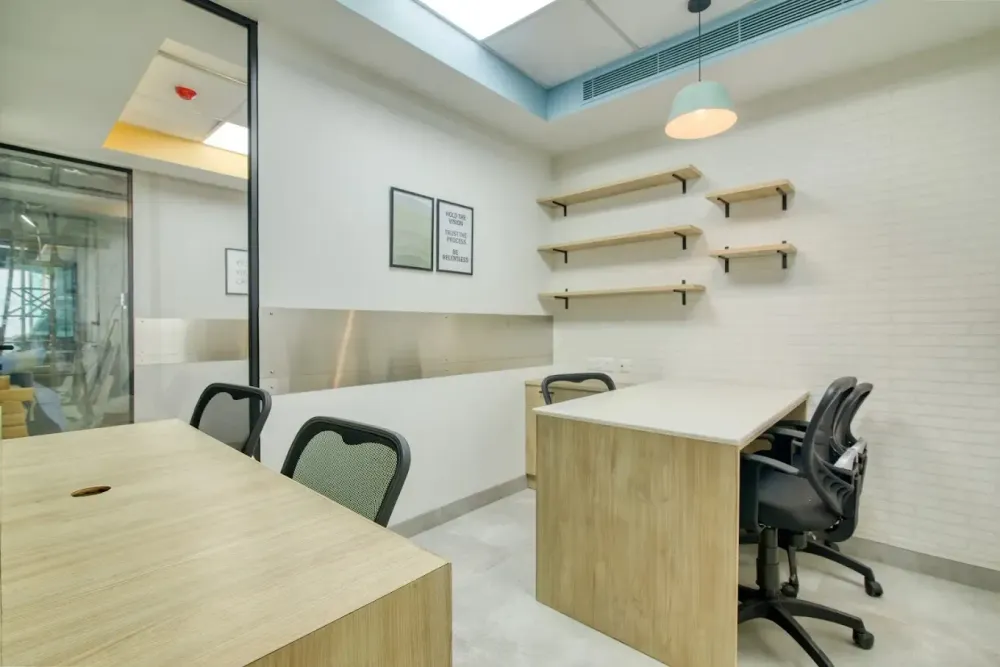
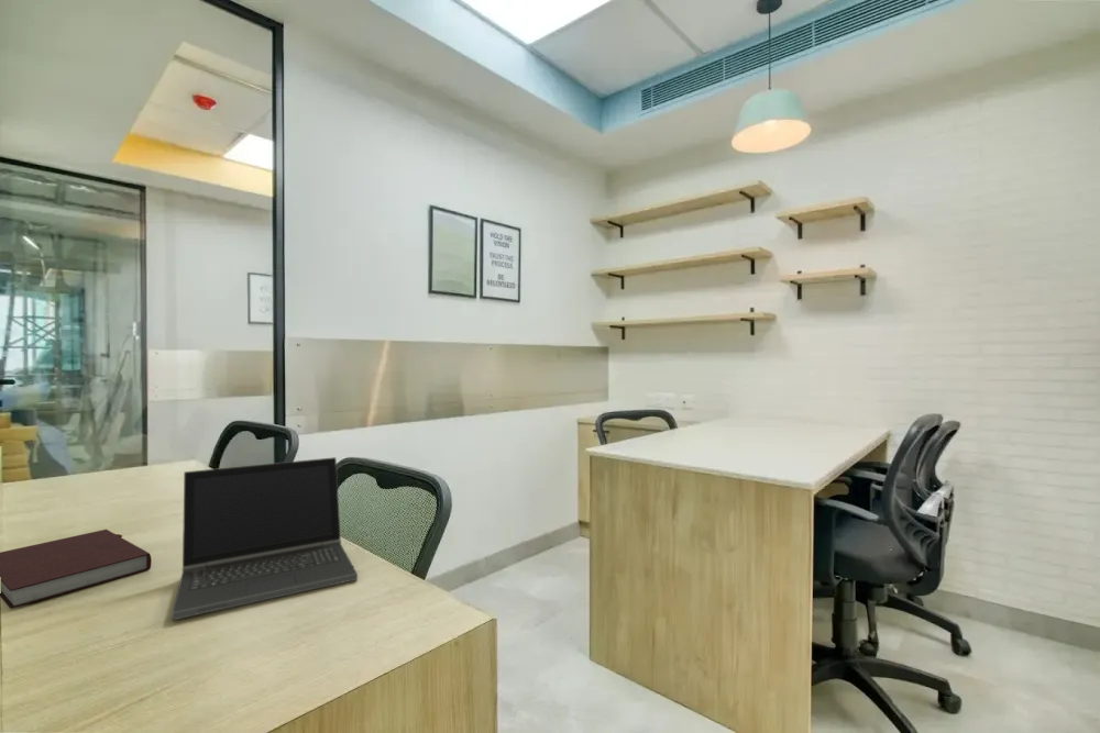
+ laptop computer [170,456,359,621]
+ notebook [0,529,153,610]
